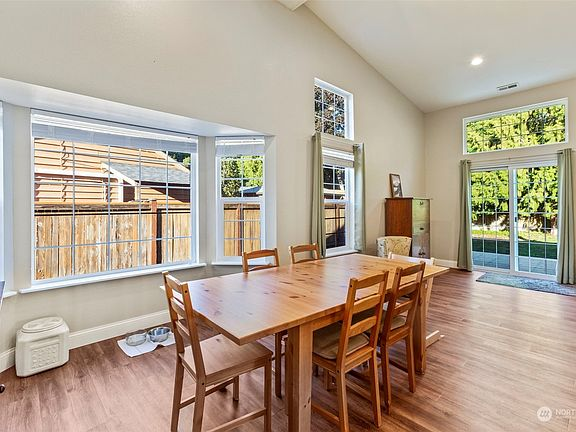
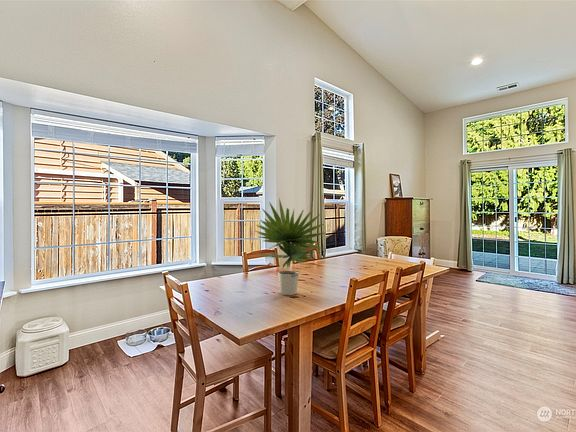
+ plant [254,197,331,296]
